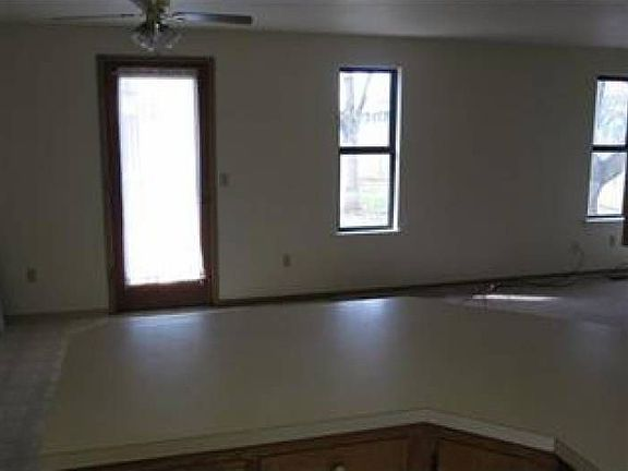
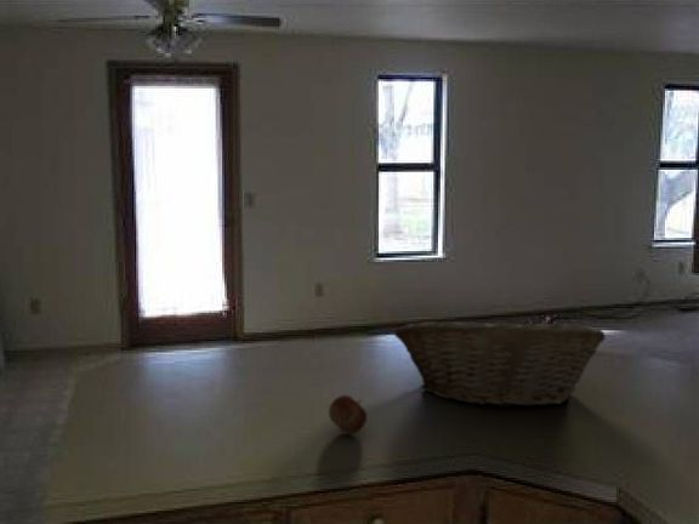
+ fruit basket [393,314,607,409]
+ apple [328,393,368,435]
